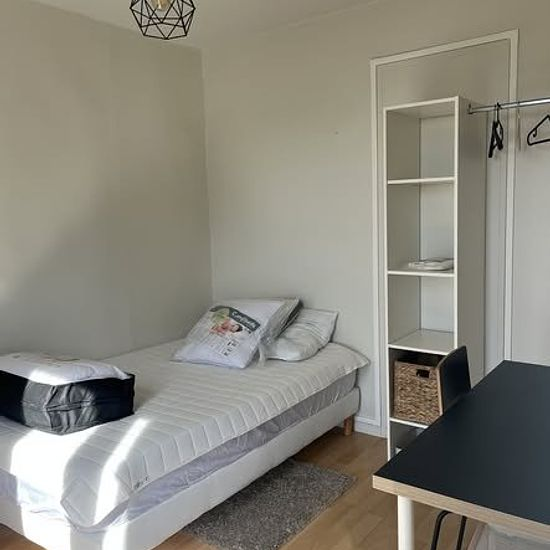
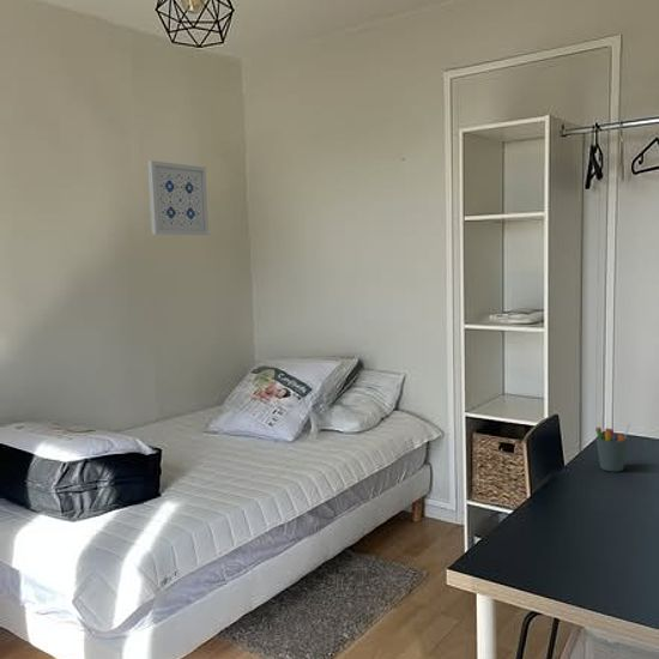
+ pen holder [594,422,631,472]
+ wall art [146,159,210,236]
